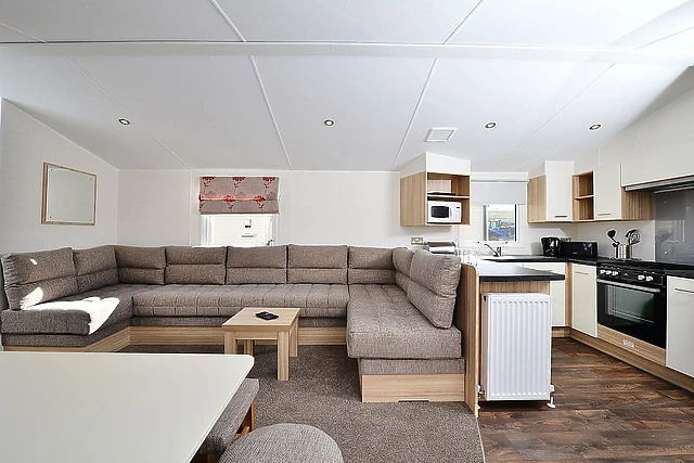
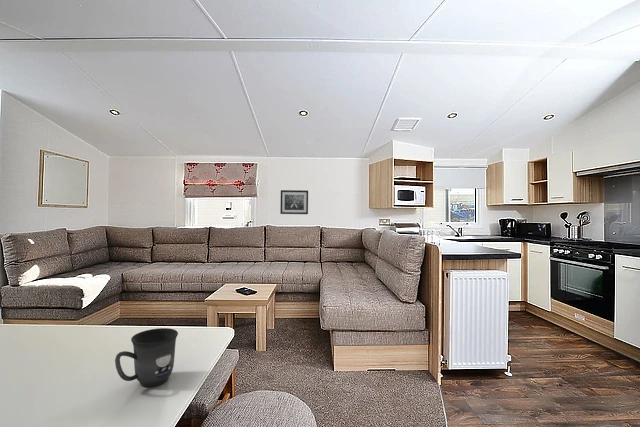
+ mug [114,327,179,388]
+ wall art [279,189,309,215]
